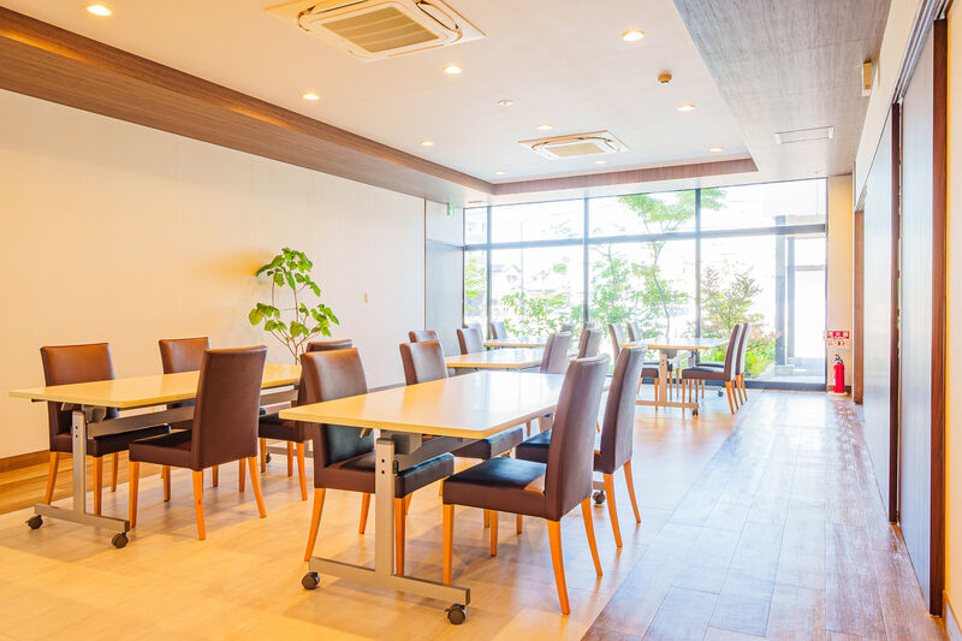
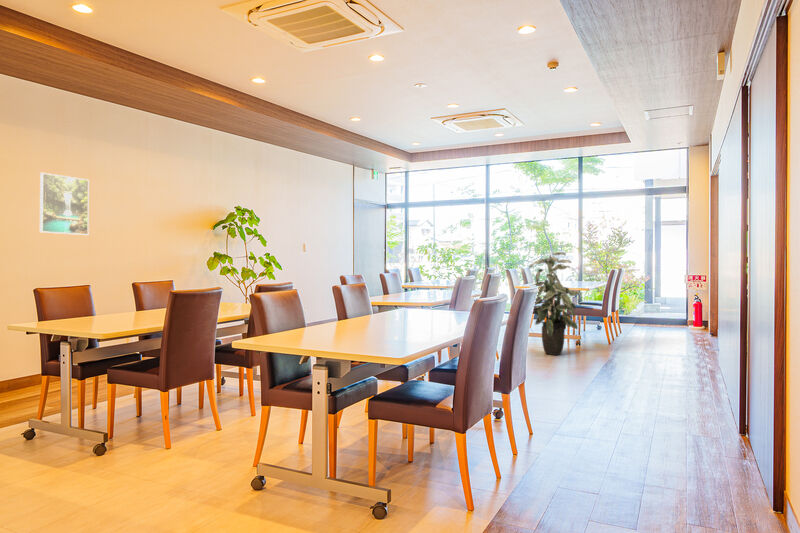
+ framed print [39,172,90,236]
+ indoor plant [528,251,582,357]
